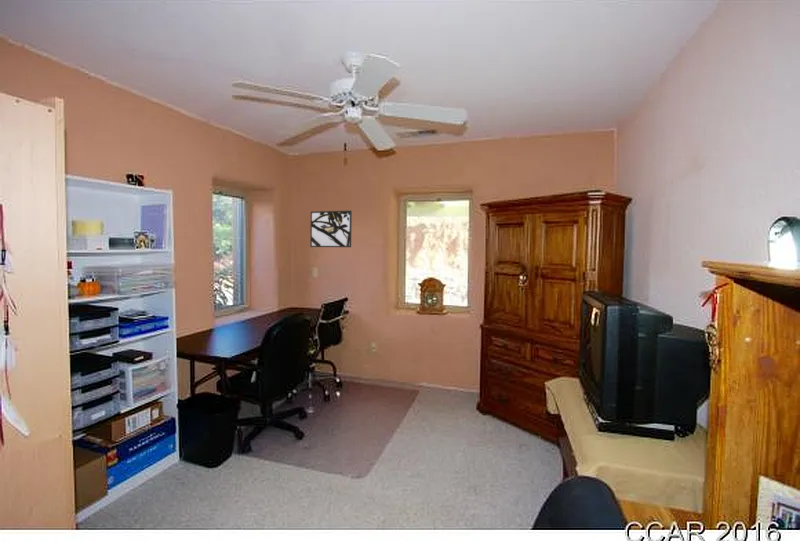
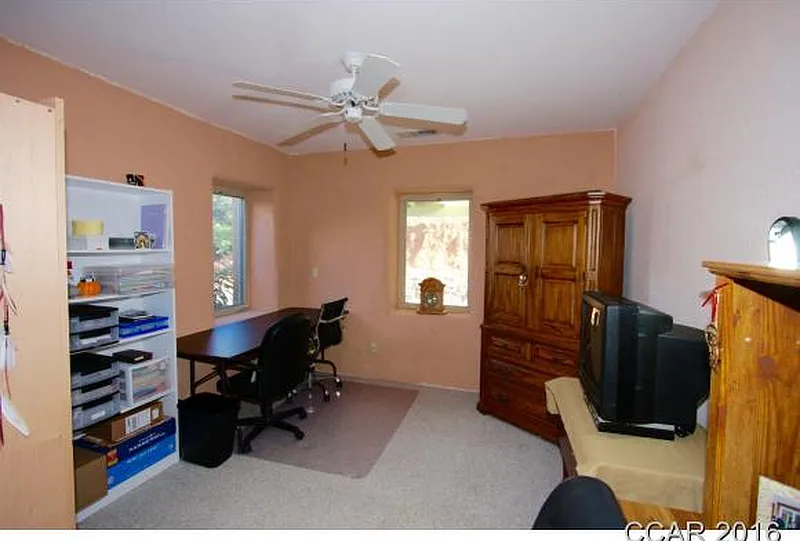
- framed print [309,209,353,248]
